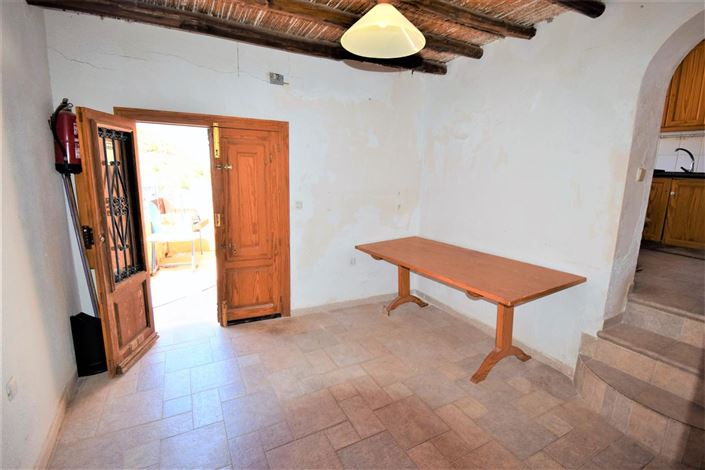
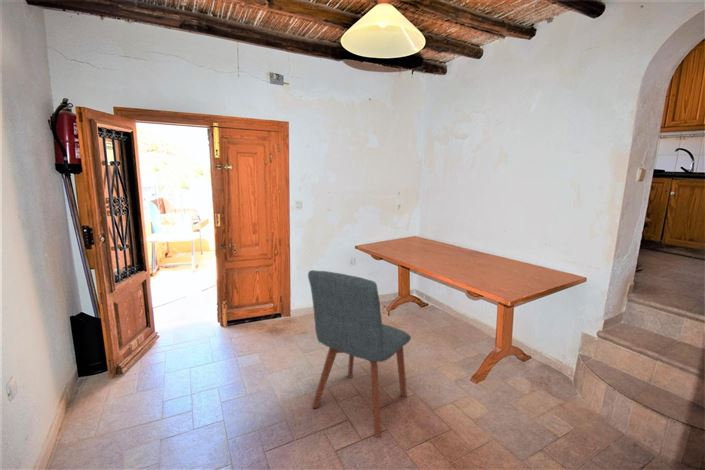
+ chair [307,269,412,438]
